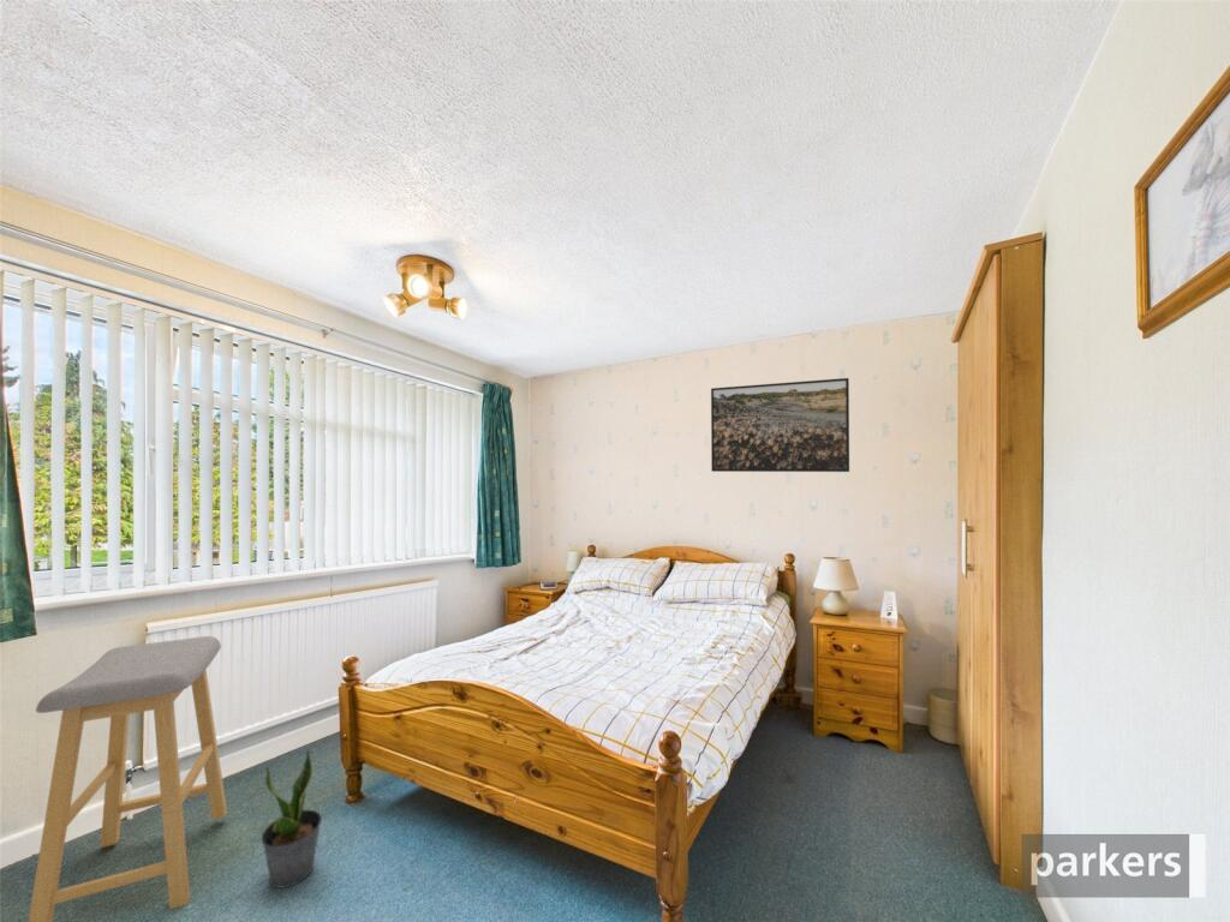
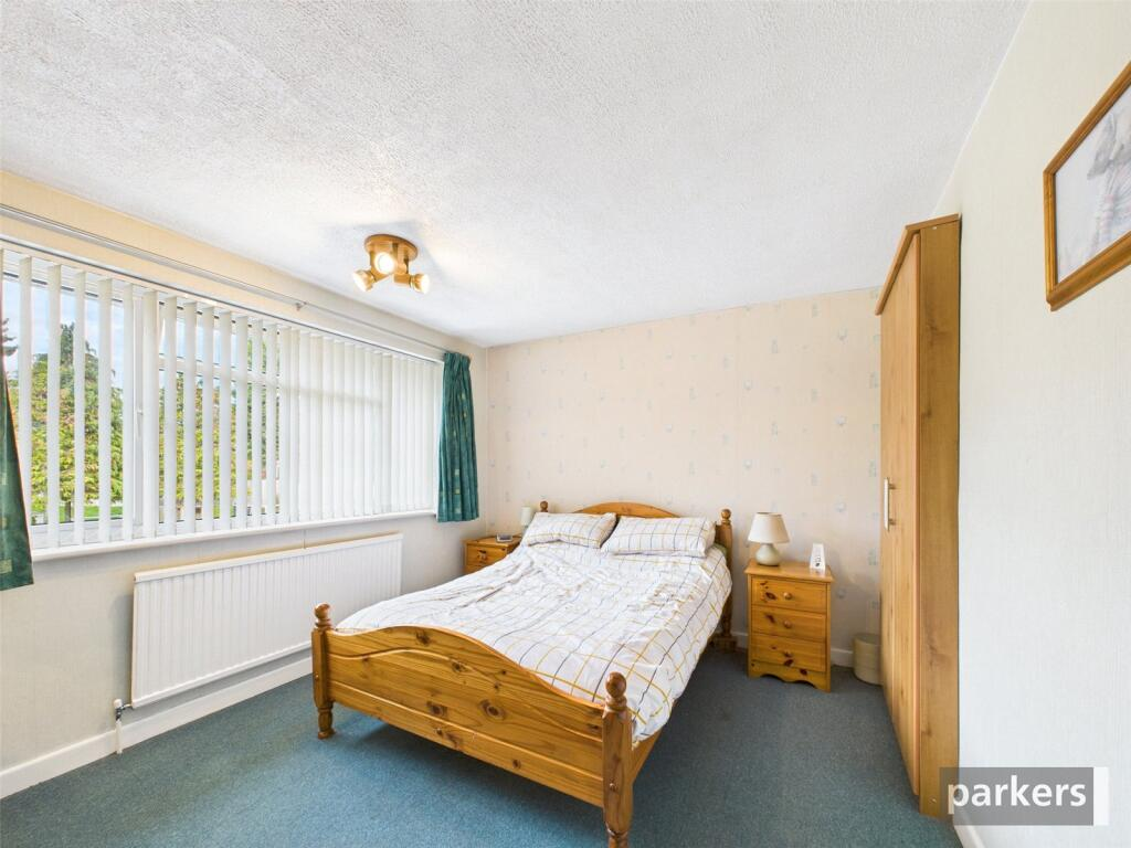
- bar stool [28,635,228,922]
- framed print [710,377,850,473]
- potted plant [259,747,323,890]
